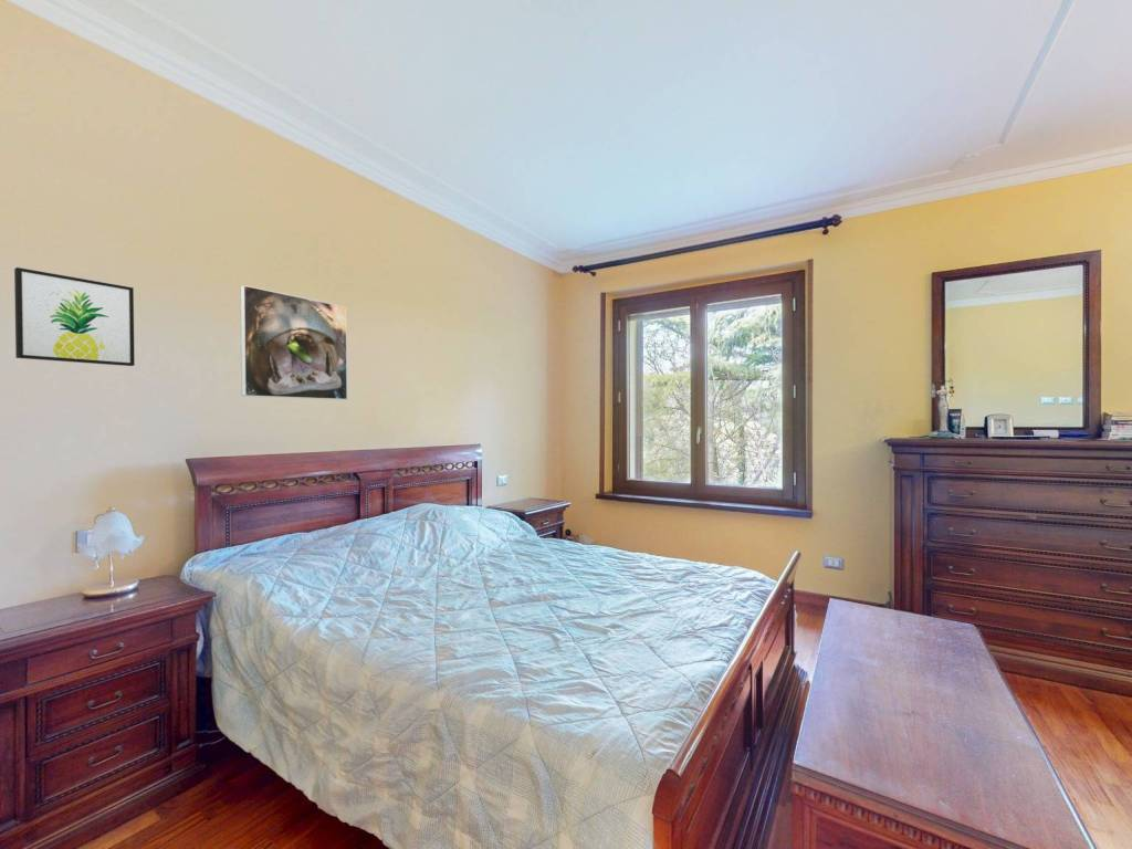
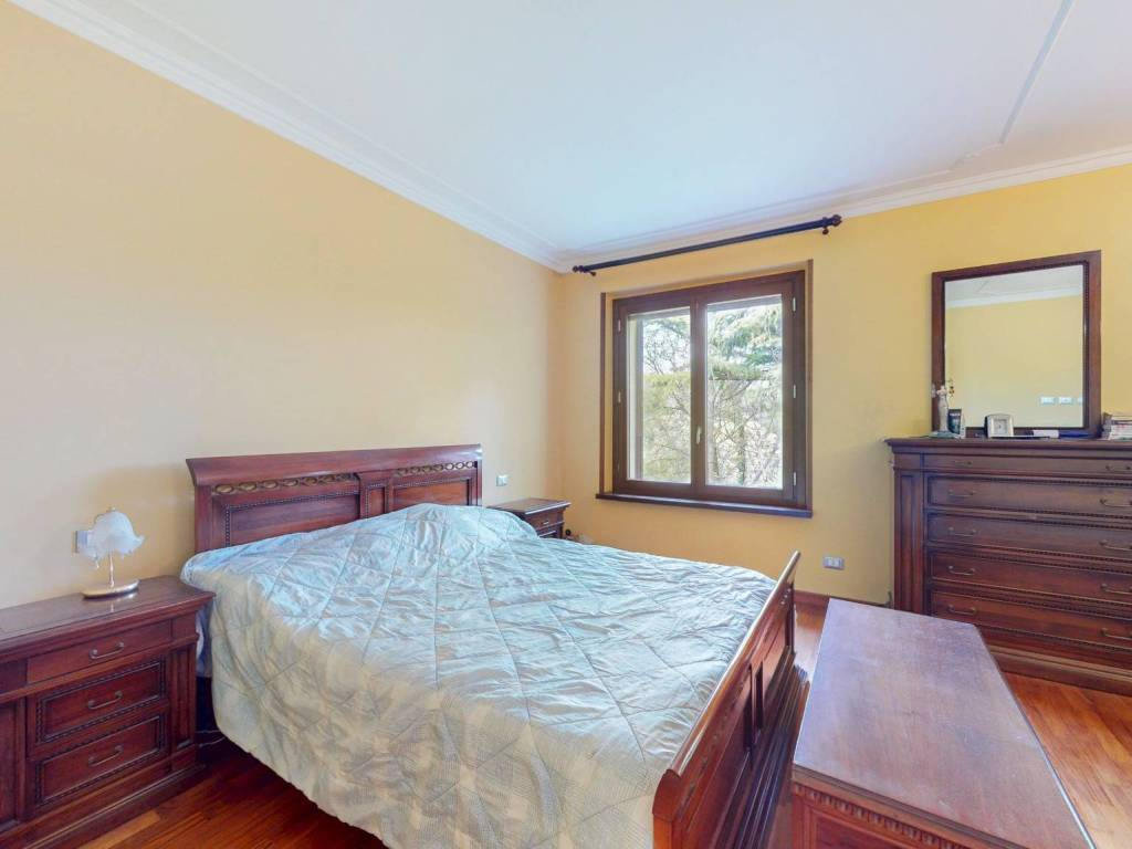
- wall art [13,266,136,367]
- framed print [240,284,348,401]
